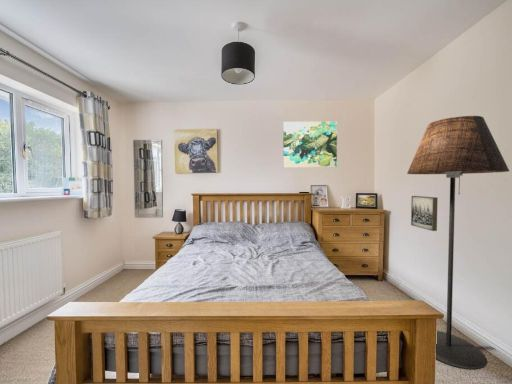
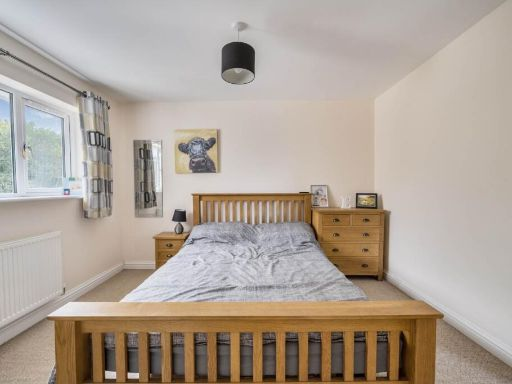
- wall art [282,121,338,169]
- wall art [410,195,439,232]
- floor lamp [406,115,510,370]
